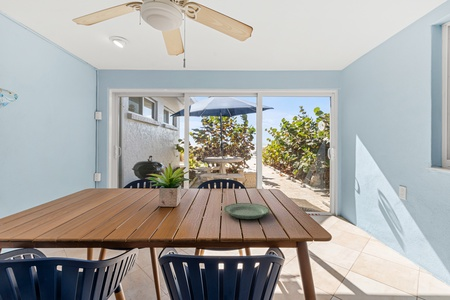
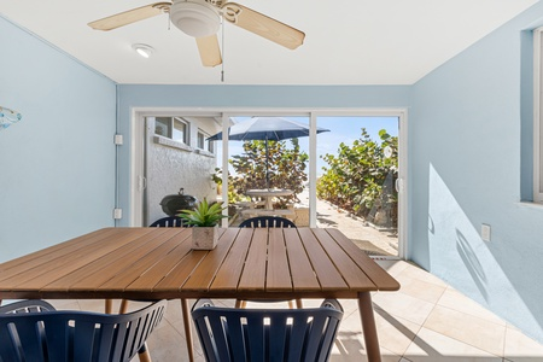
- plate [223,202,270,220]
